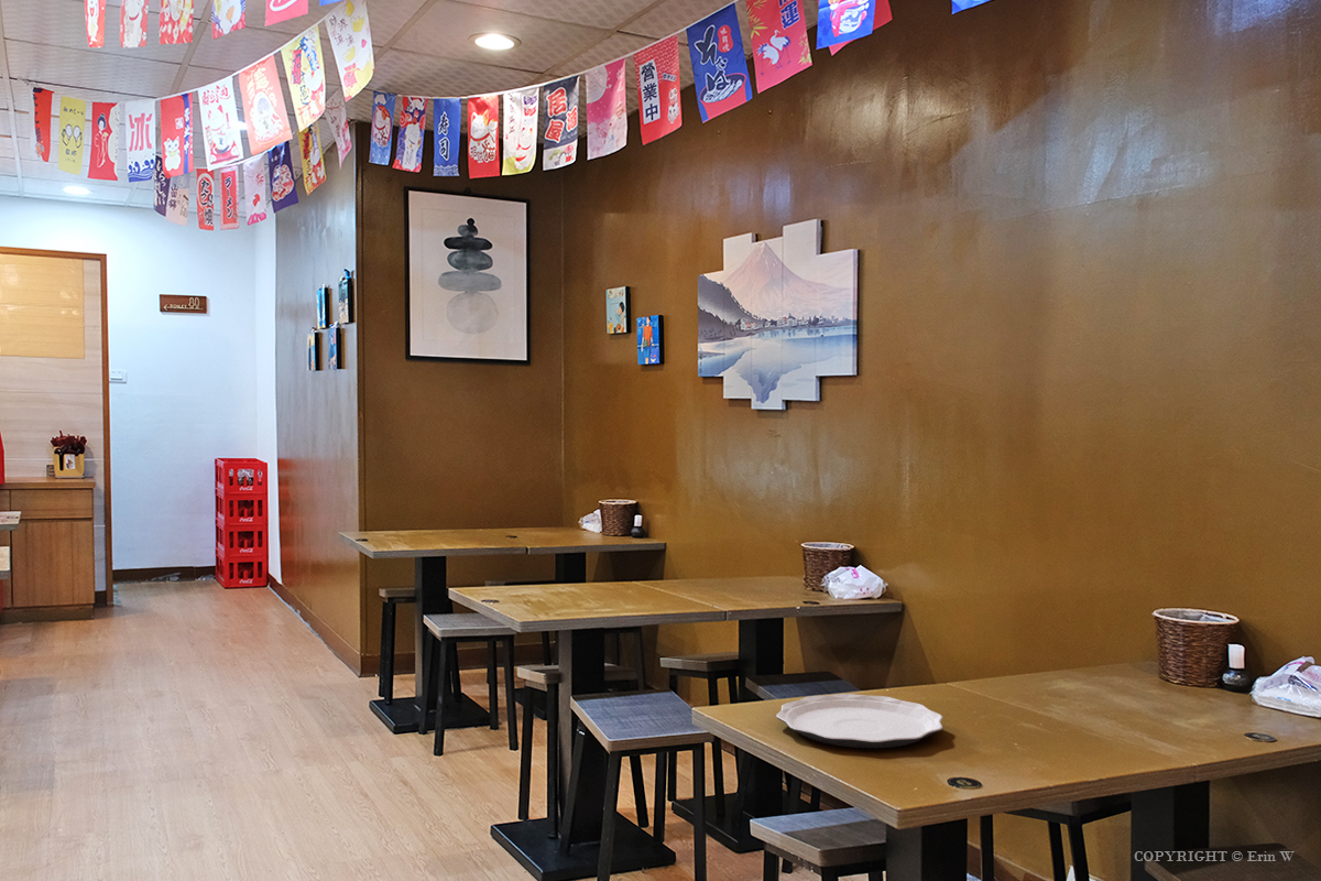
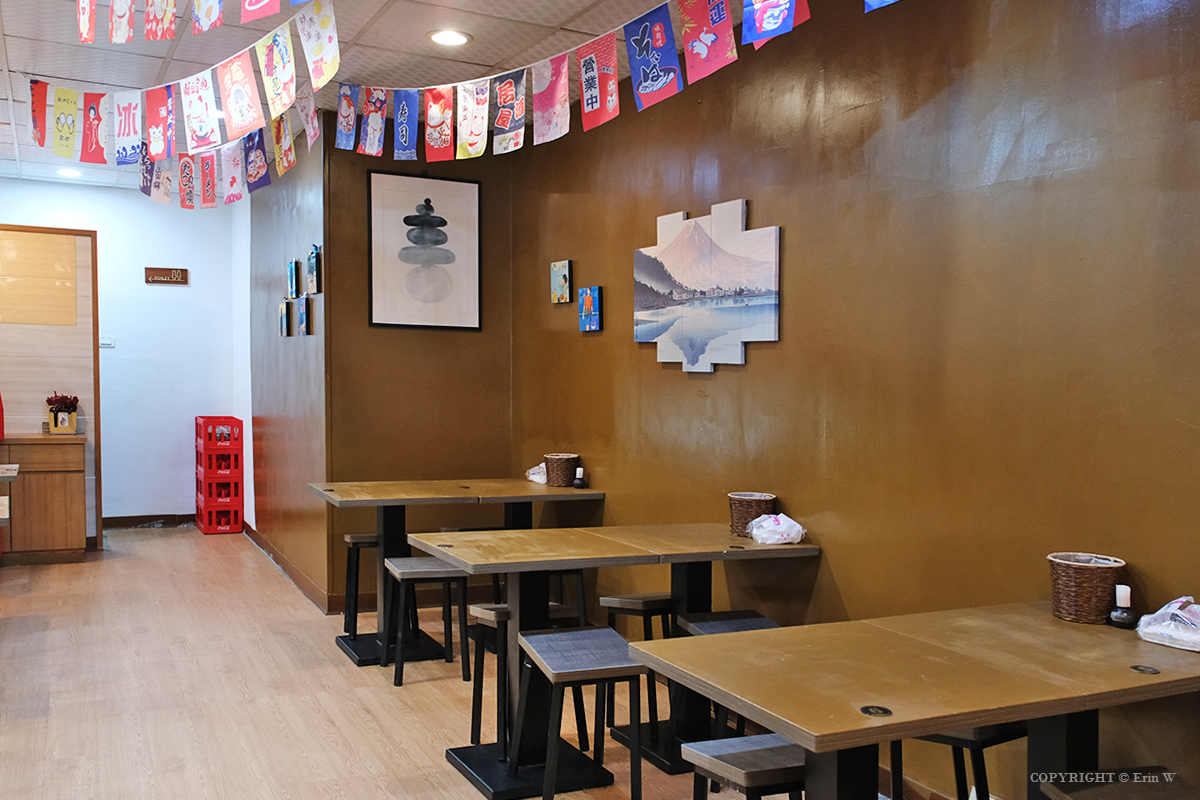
- plate [775,693,943,749]
